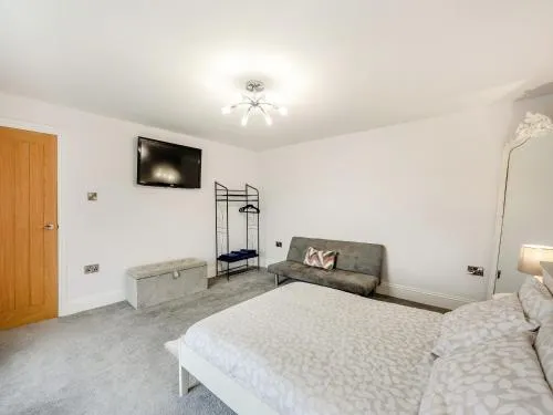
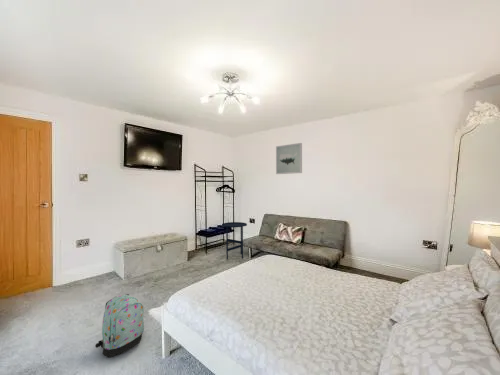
+ wall art [275,142,303,175]
+ backpack [94,293,145,358]
+ side table [221,221,248,260]
